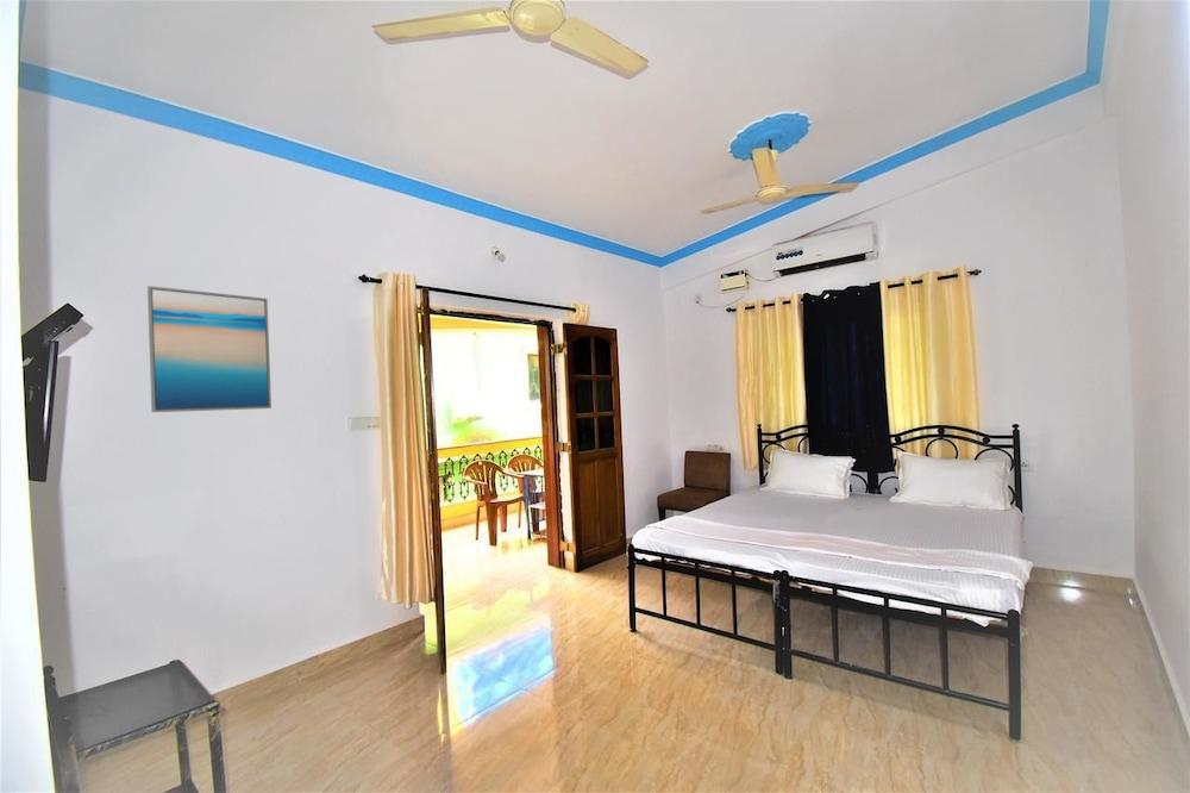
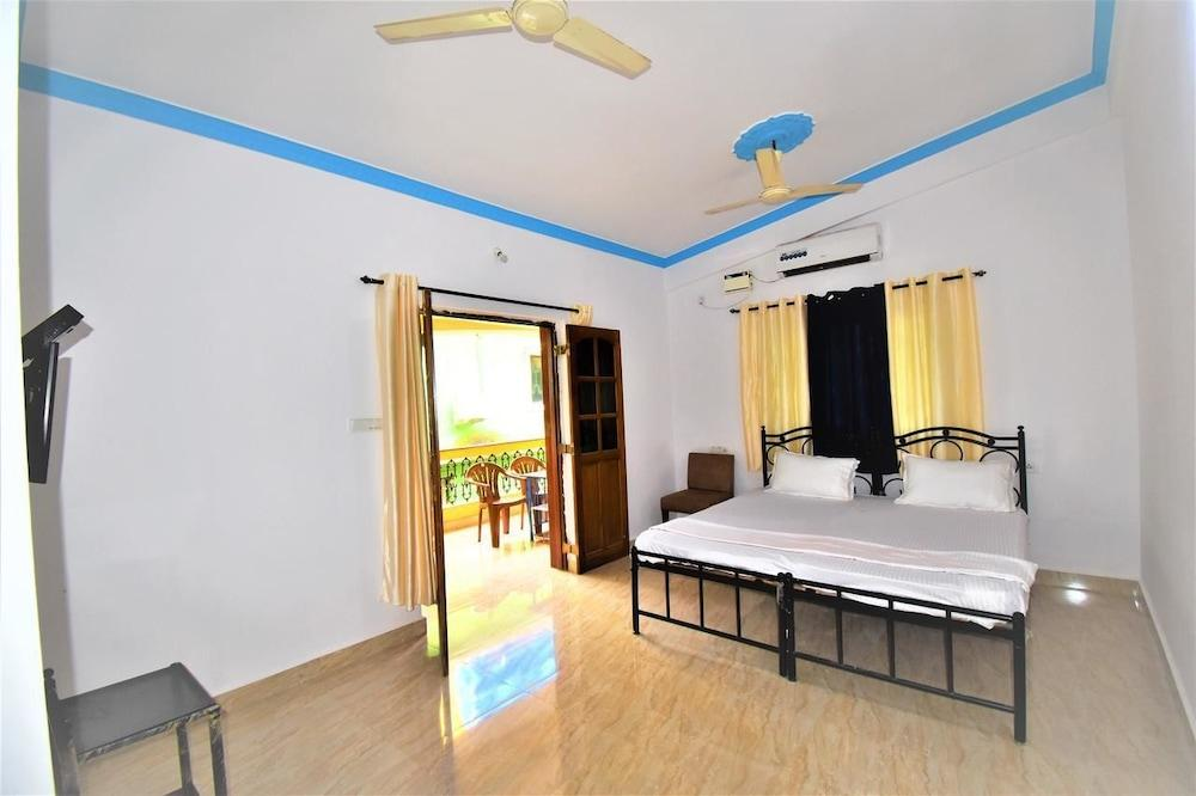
- wall art [146,285,273,413]
